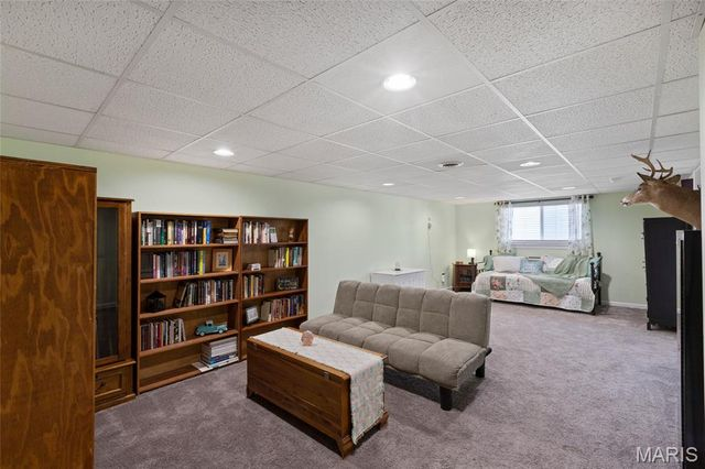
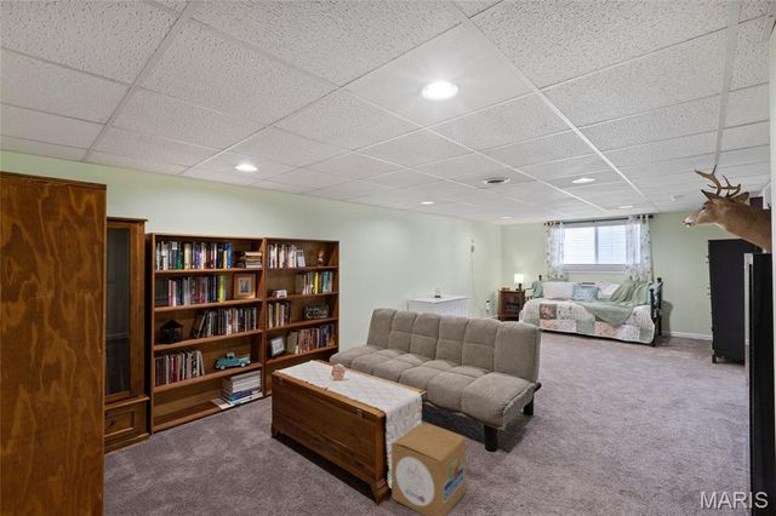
+ cardboard box [390,423,467,516]
